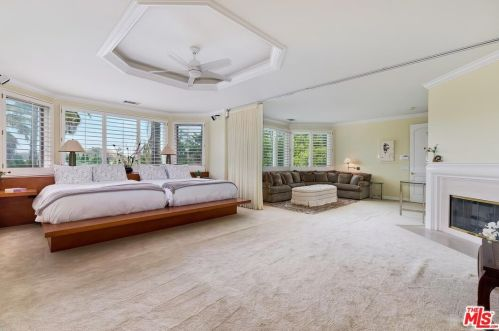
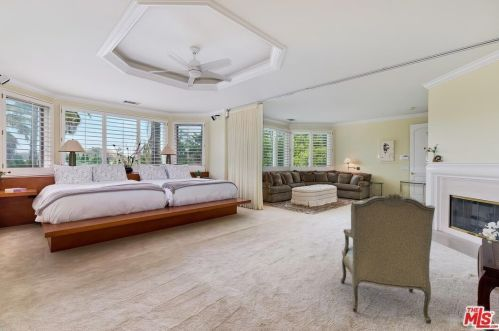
+ armchair [340,192,436,325]
